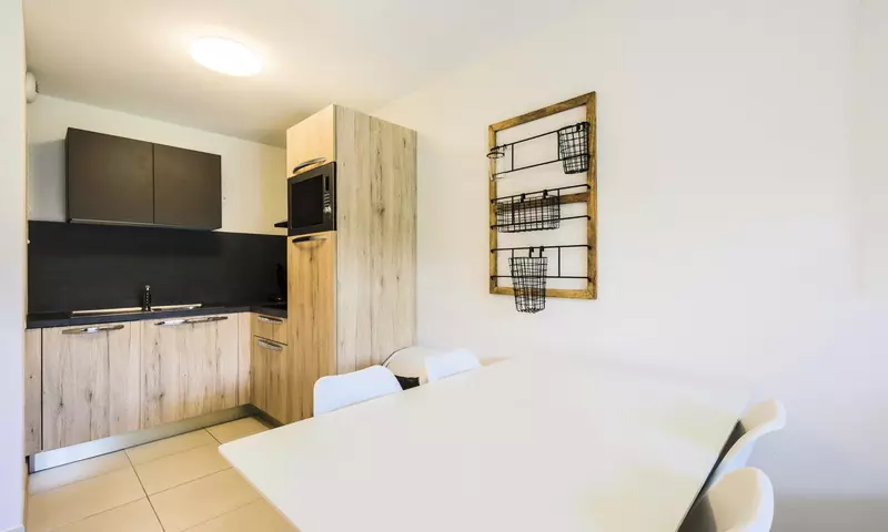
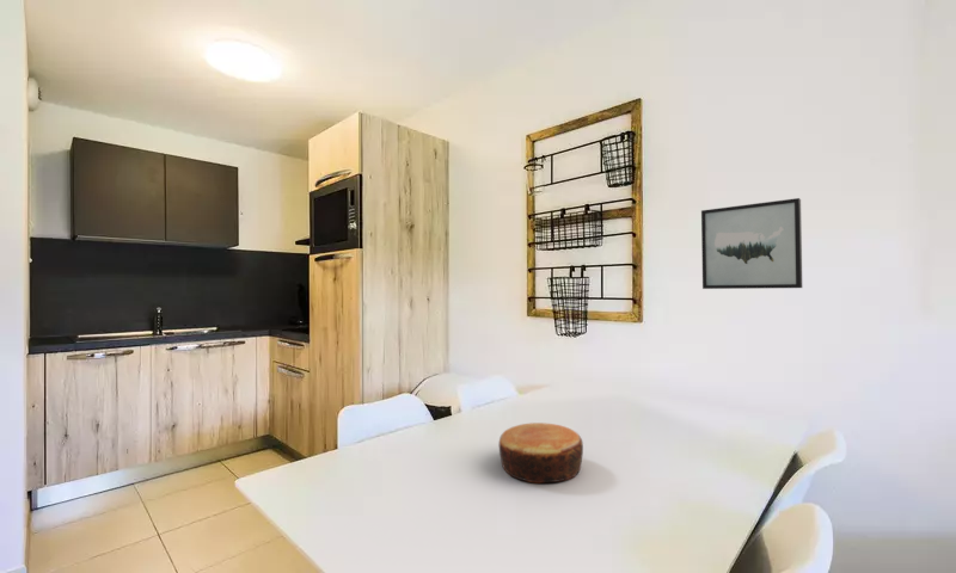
+ bowl [498,421,584,485]
+ wall art [700,197,803,290]
